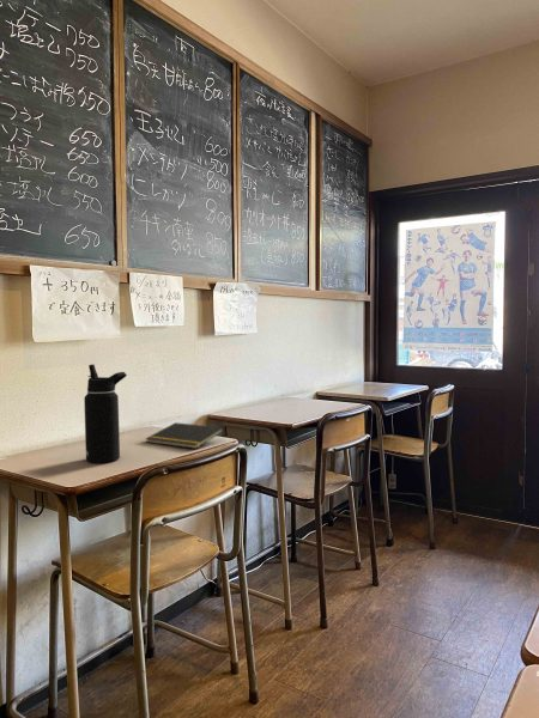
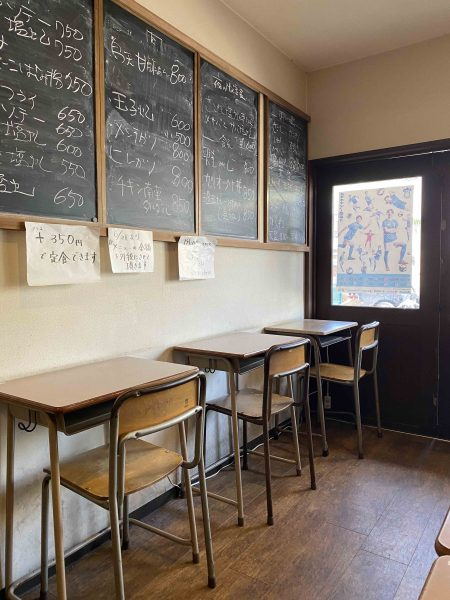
- water bottle [84,364,128,464]
- notepad [145,421,225,450]
